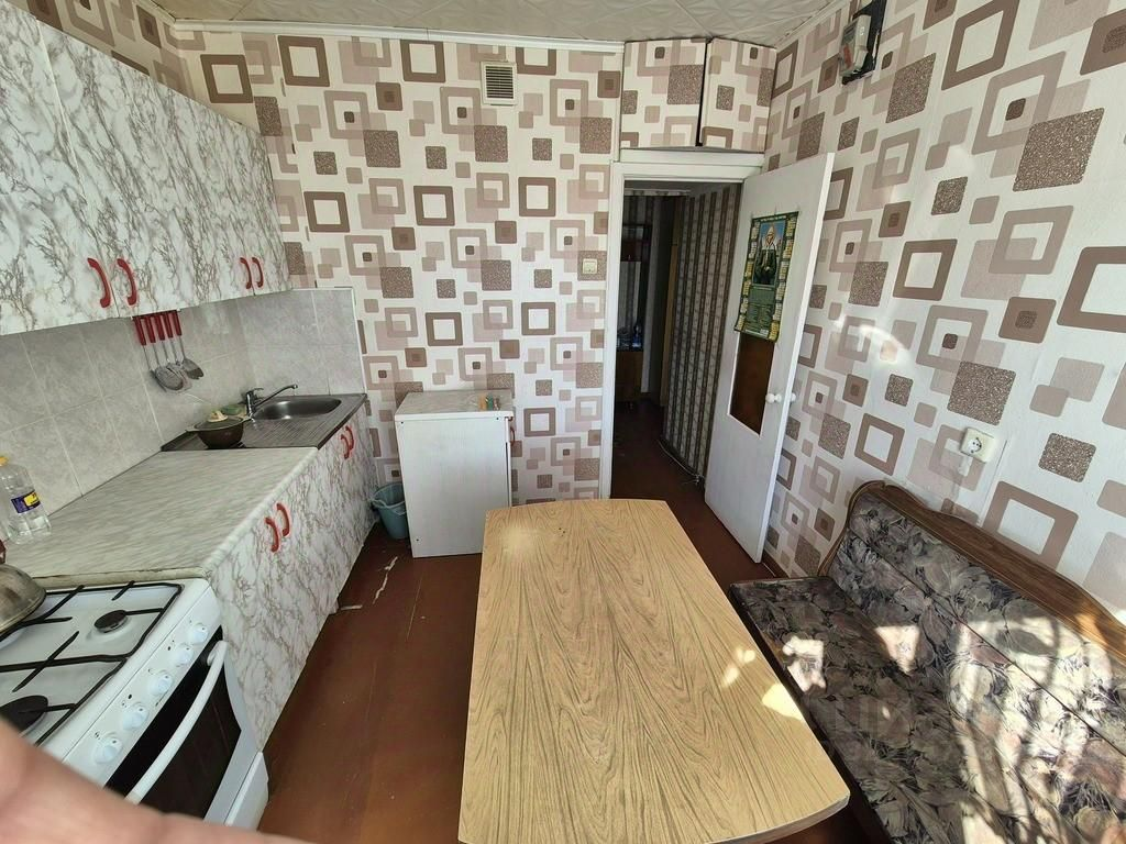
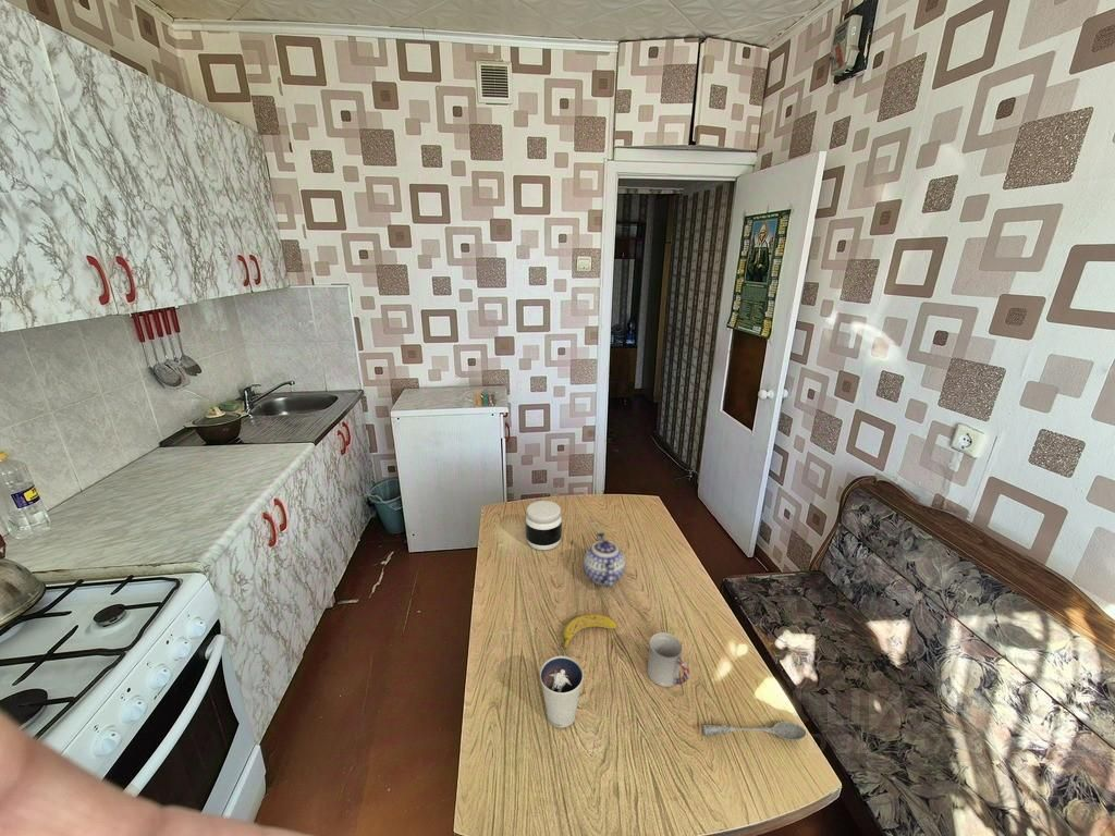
+ soupspoon [701,721,807,741]
+ jar [525,500,563,551]
+ cup [646,631,690,688]
+ banana [558,613,618,652]
+ dixie cup [539,655,585,729]
+ teapot [583,530,626,589]
